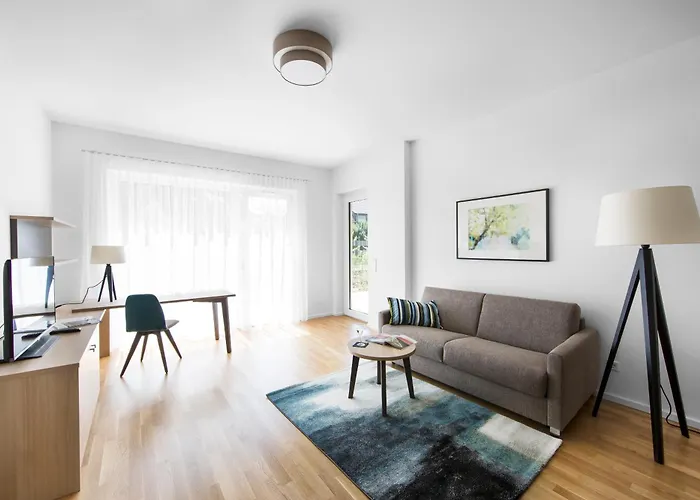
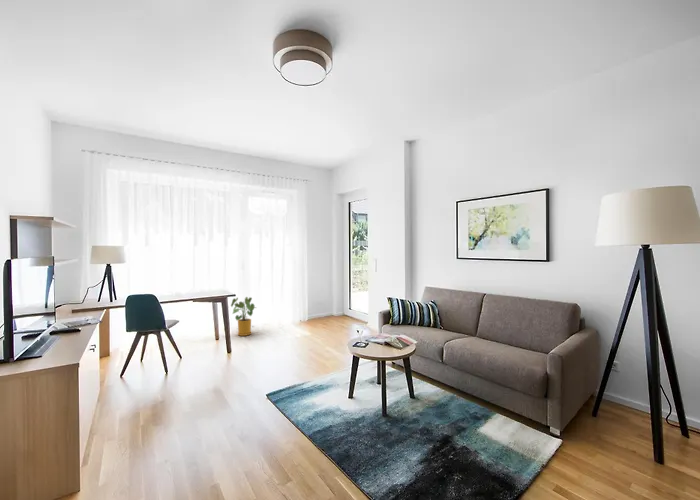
+ house plant [230,296,257,337]
